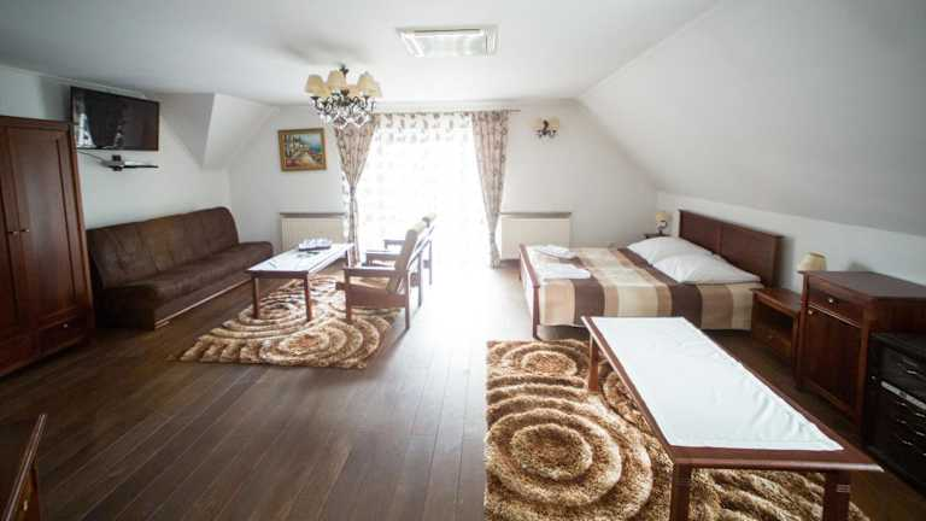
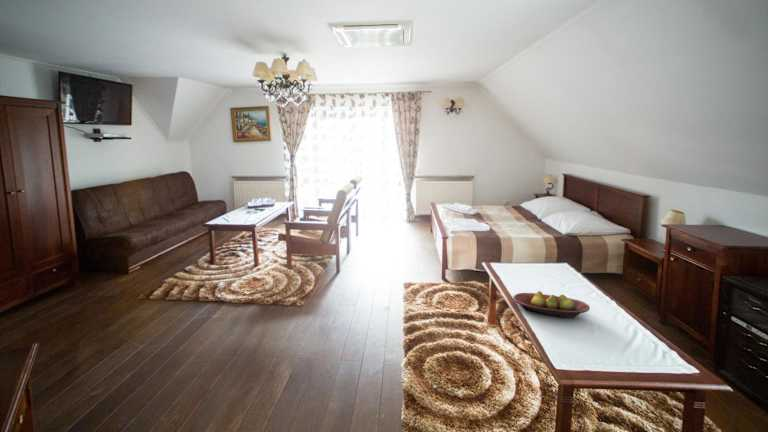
+ fruit bowl [512,290,591,319]
